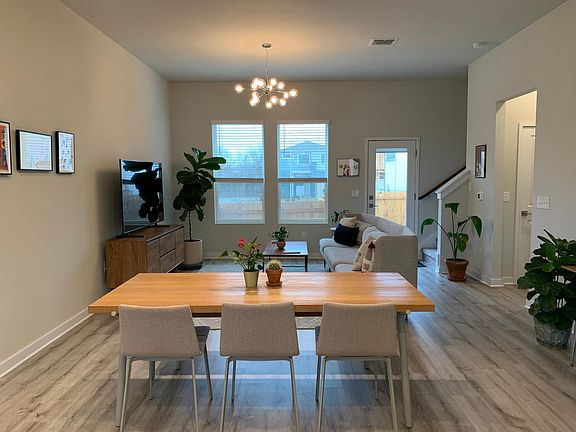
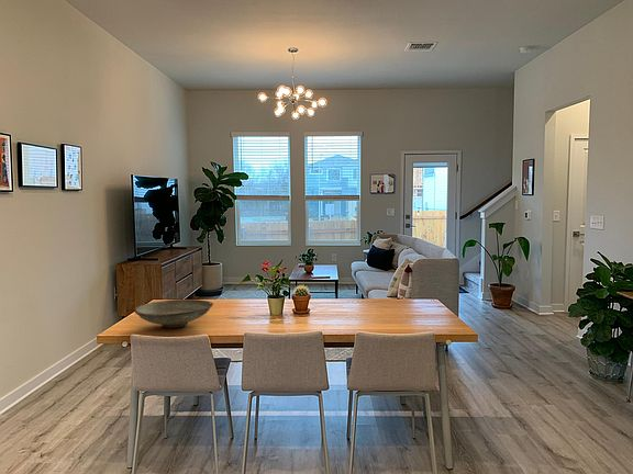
+ decorative bowl [134,298,214,329]
